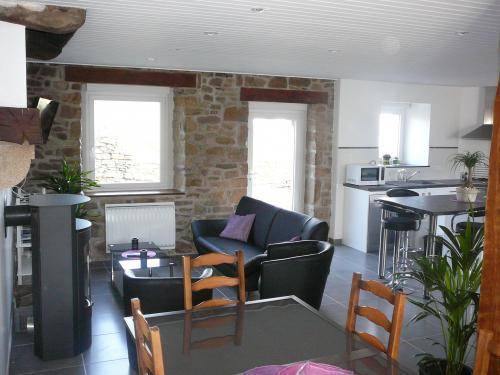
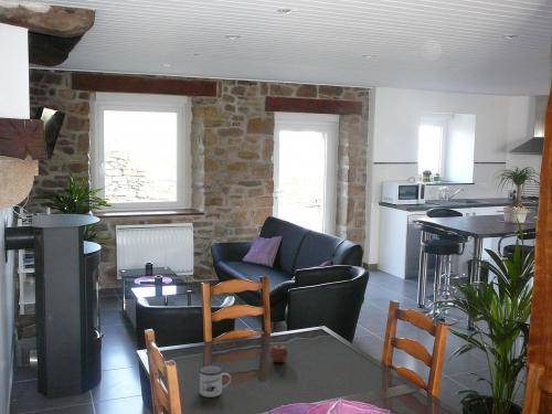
+ mug [198,364,232,399]
+ apple [269,343,289,363]
